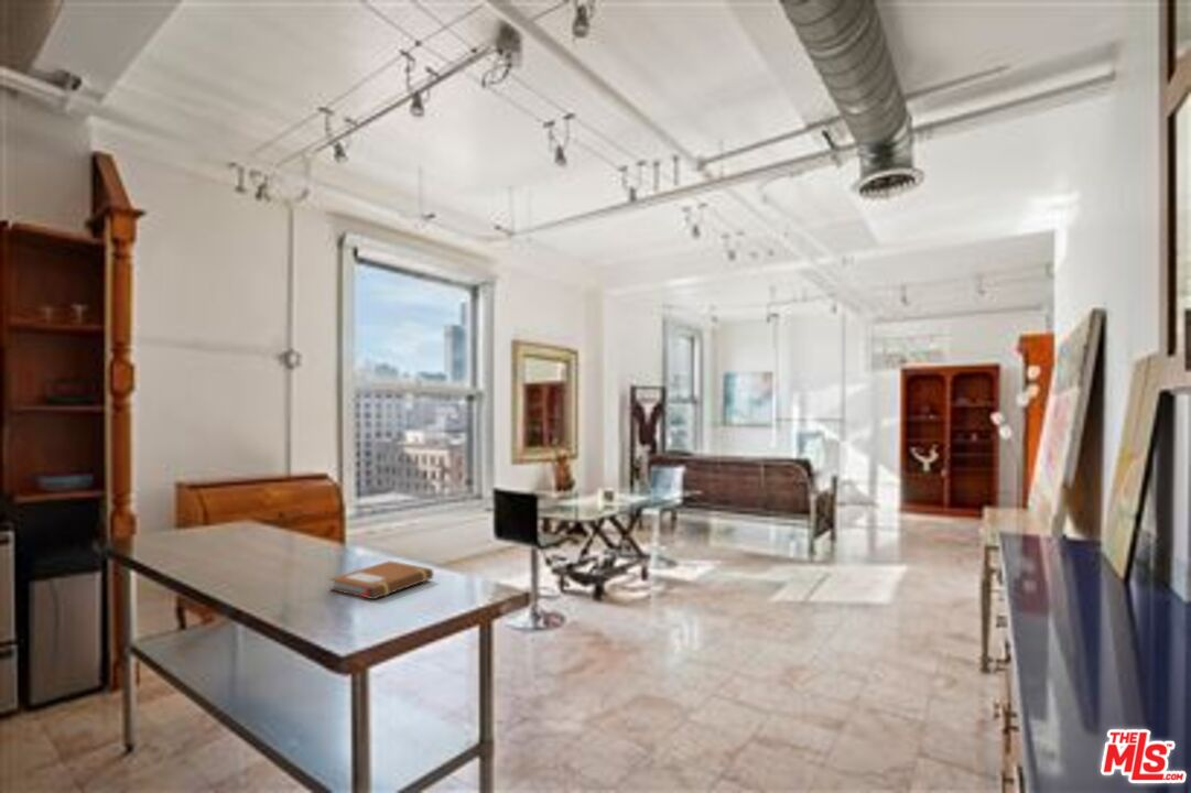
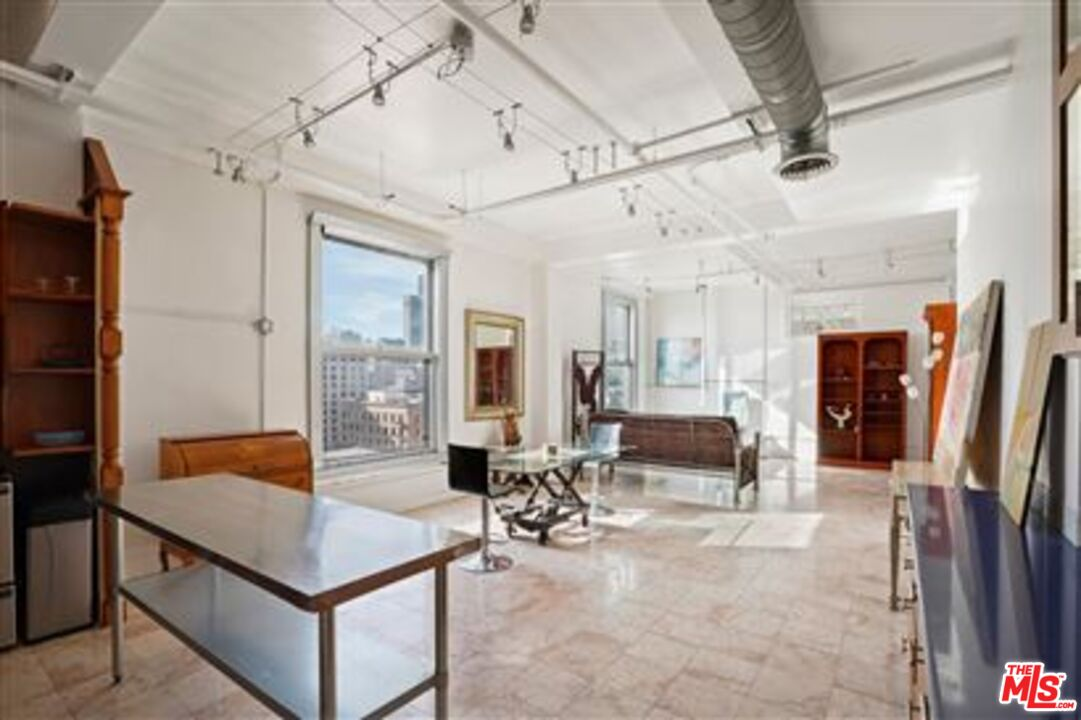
- notebook [329,560,434,600]
